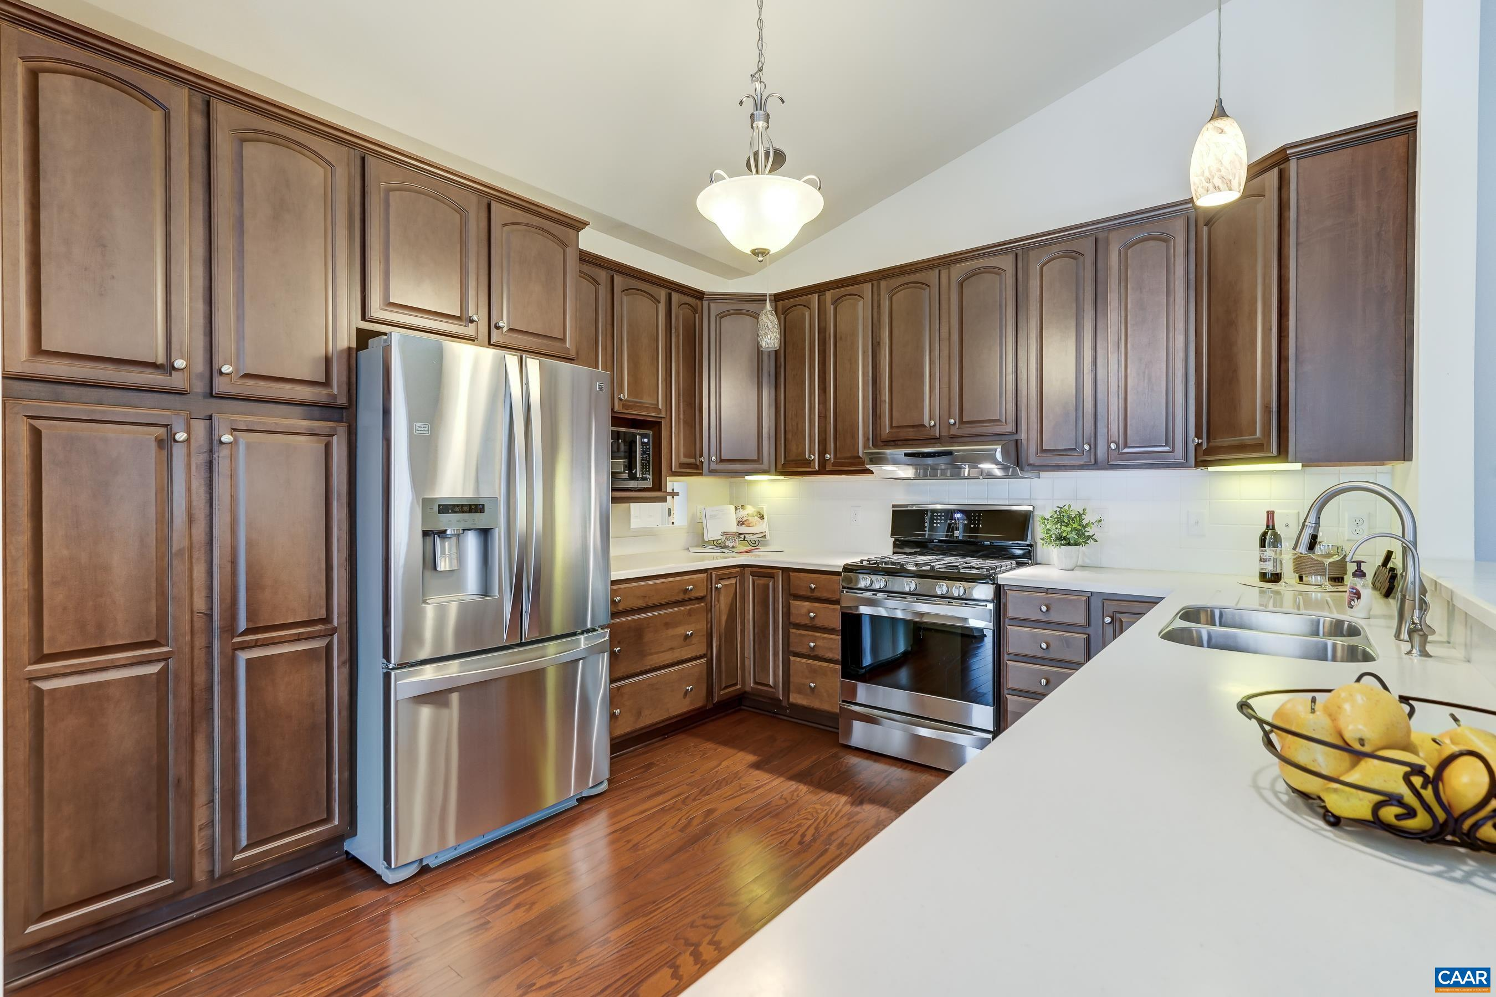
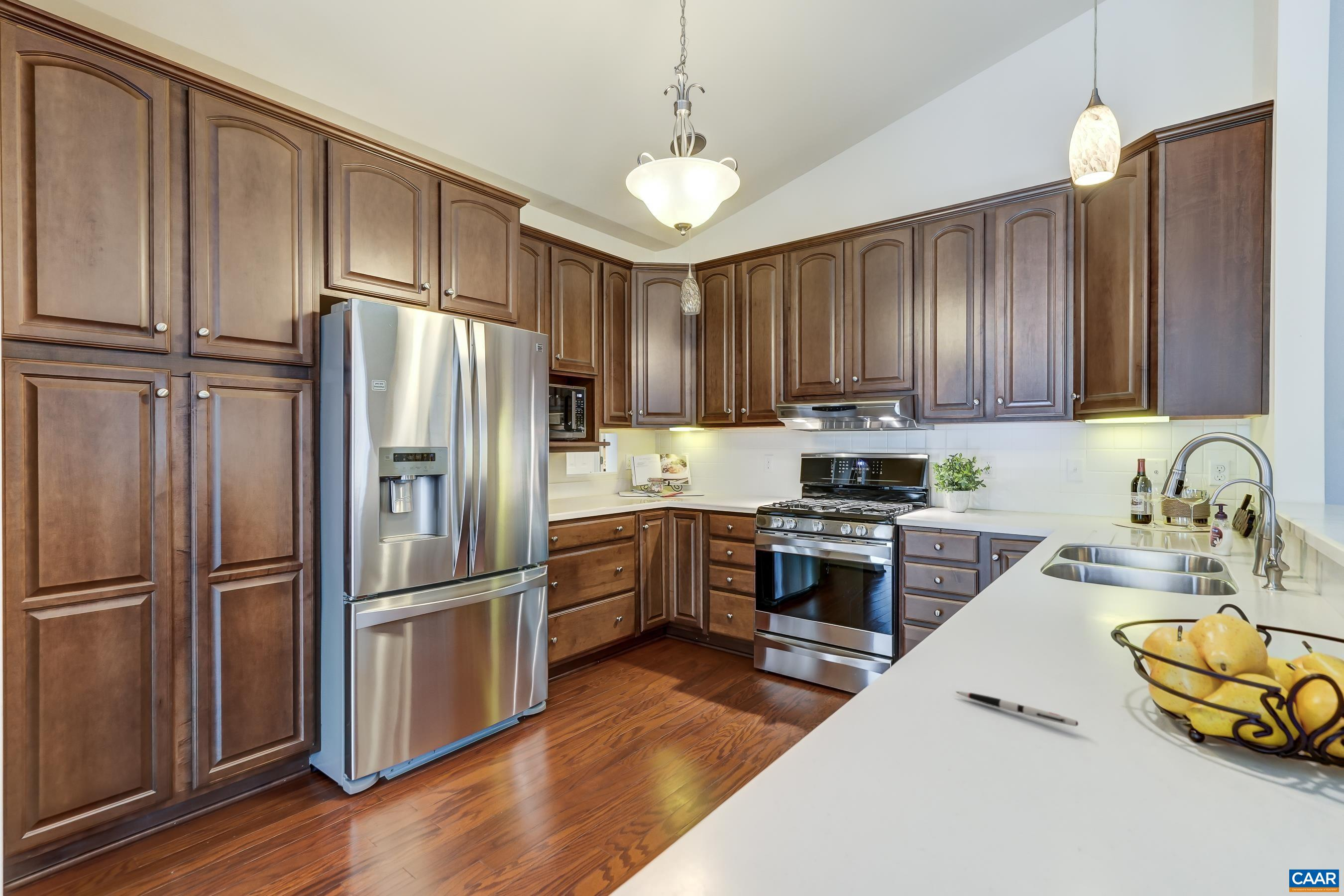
+ pen [955,691,1079,727]
